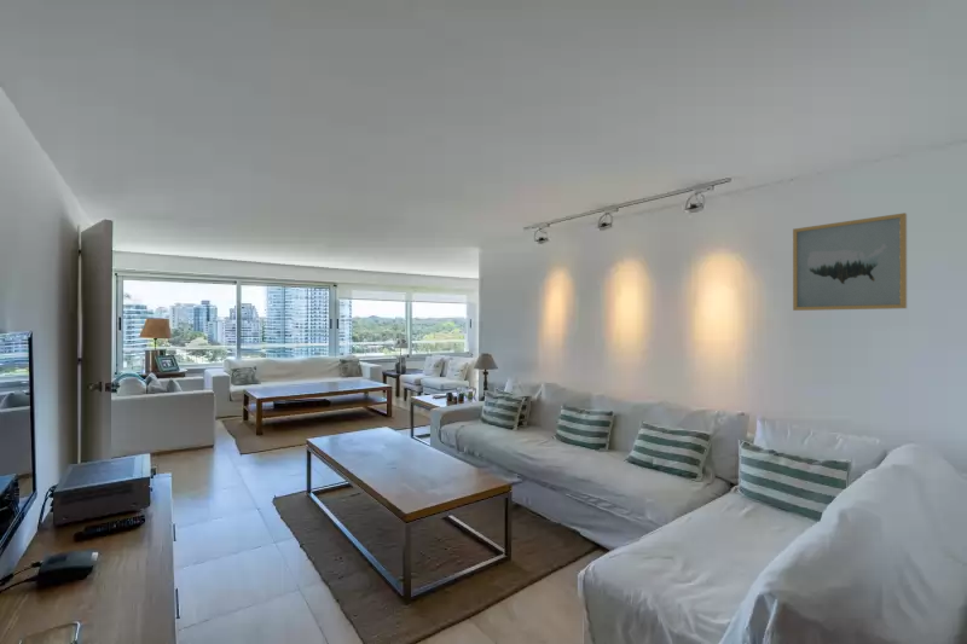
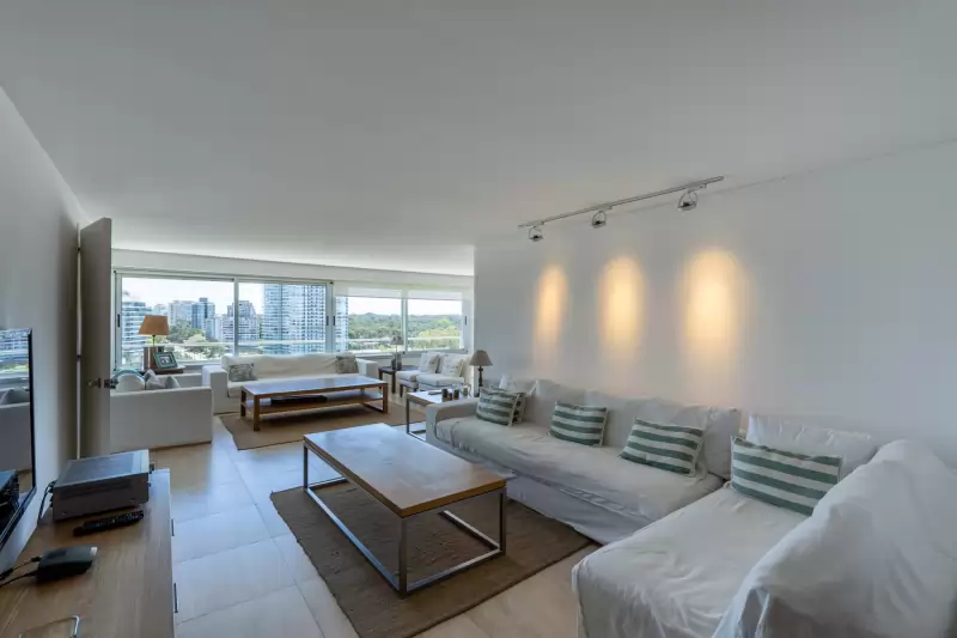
- wall art [792,211,908,312]
